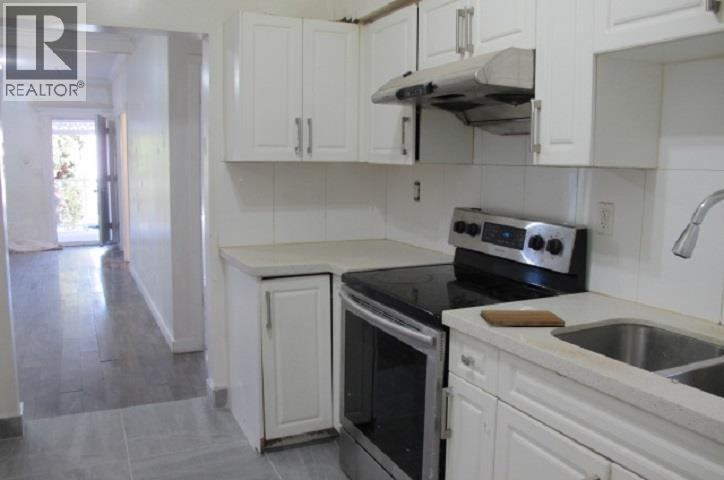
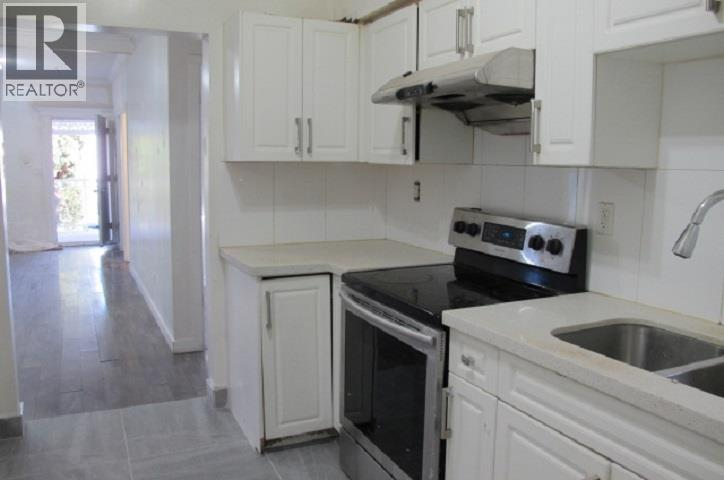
- cutting board [480,309,566,327]
